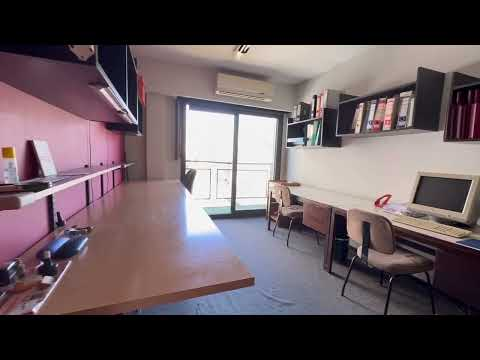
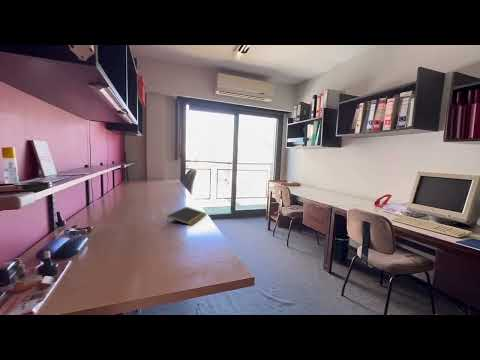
+ notepad [166,206,208,226]
